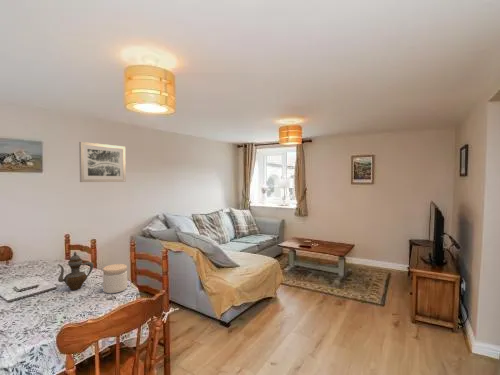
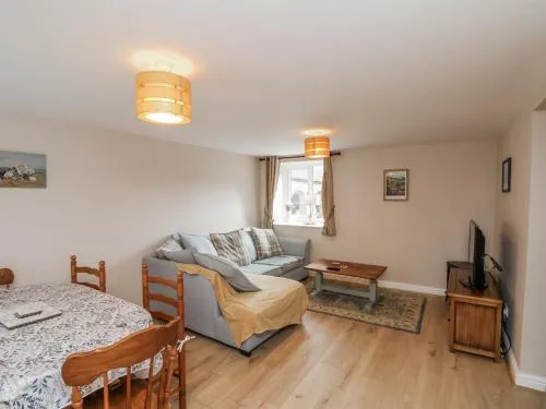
- jar [102,263,128,294]
- teapot [57,251,94,291]
- wall art [78,141,127,183]
